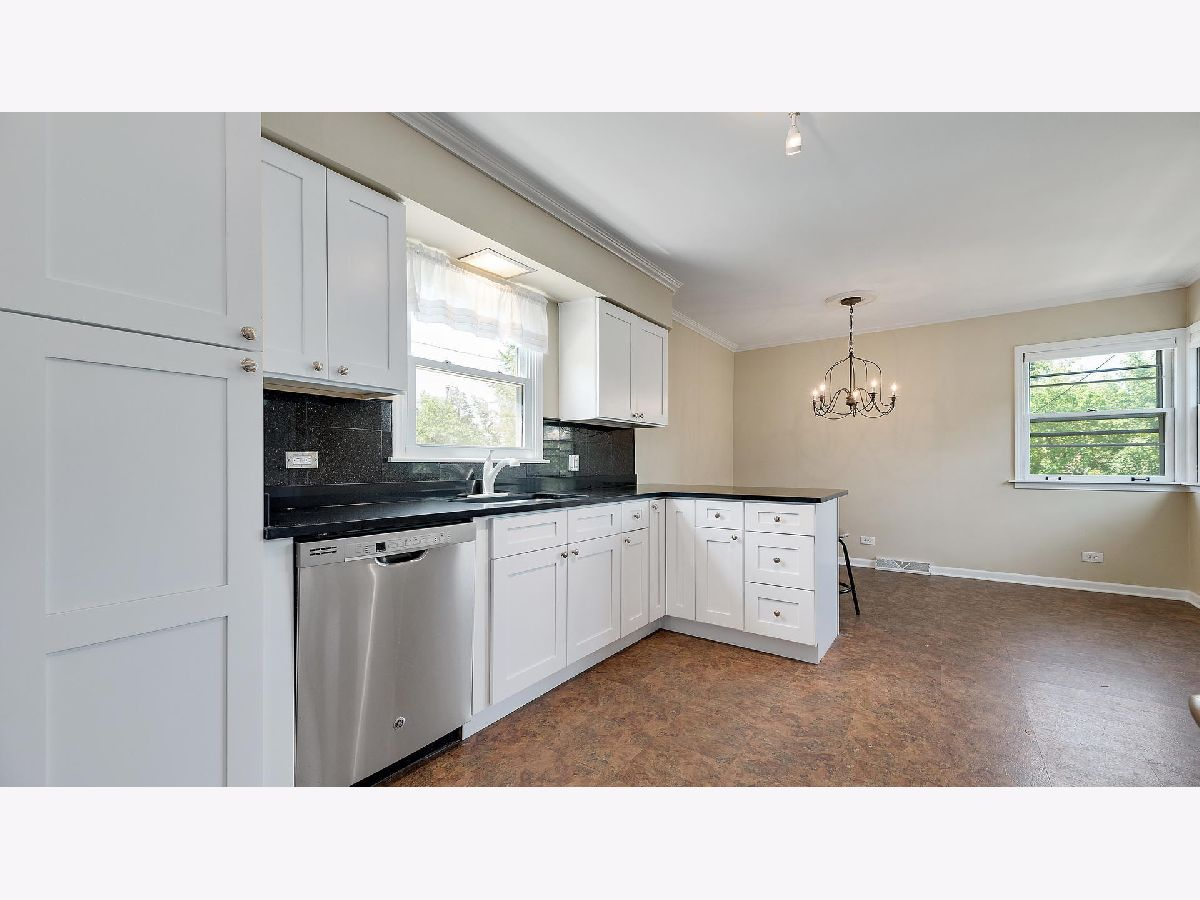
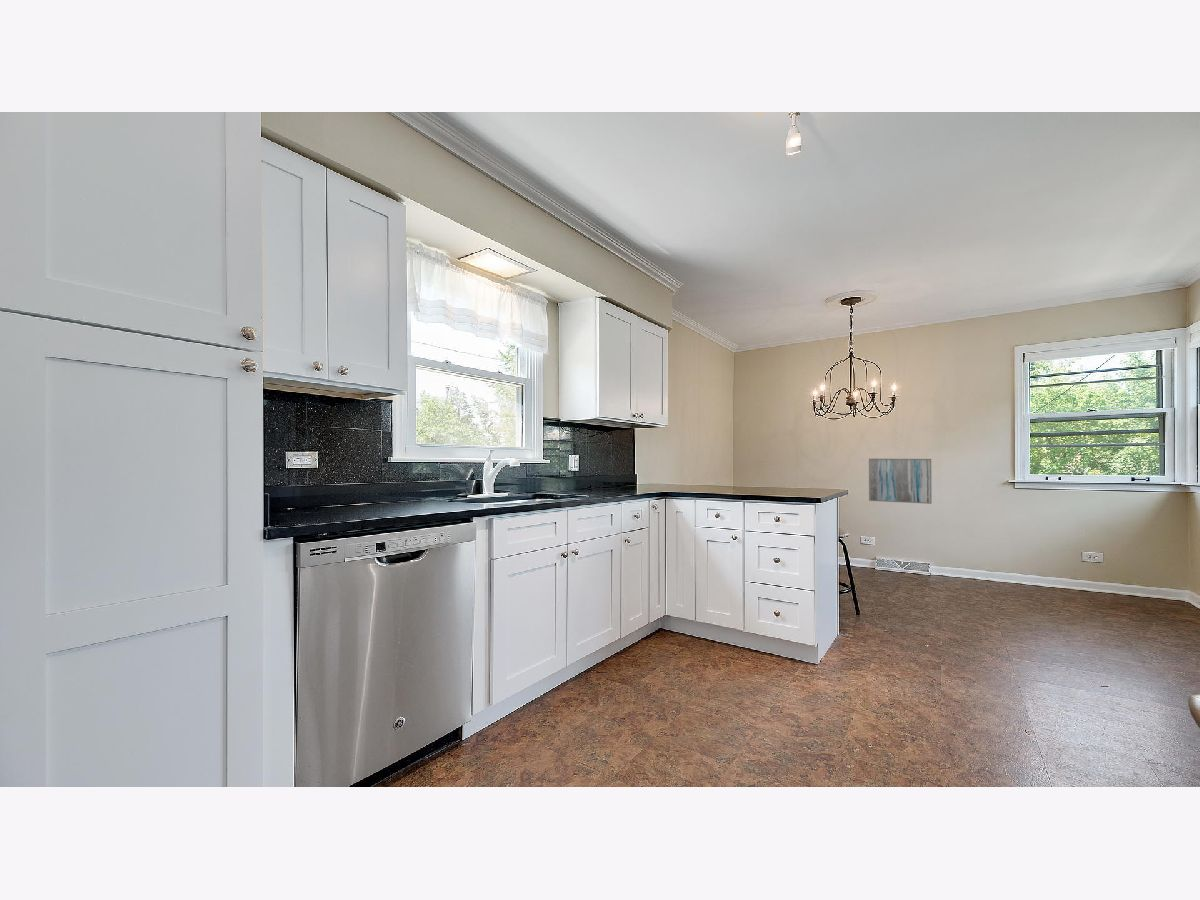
+ wall art [868,458,933,505]
